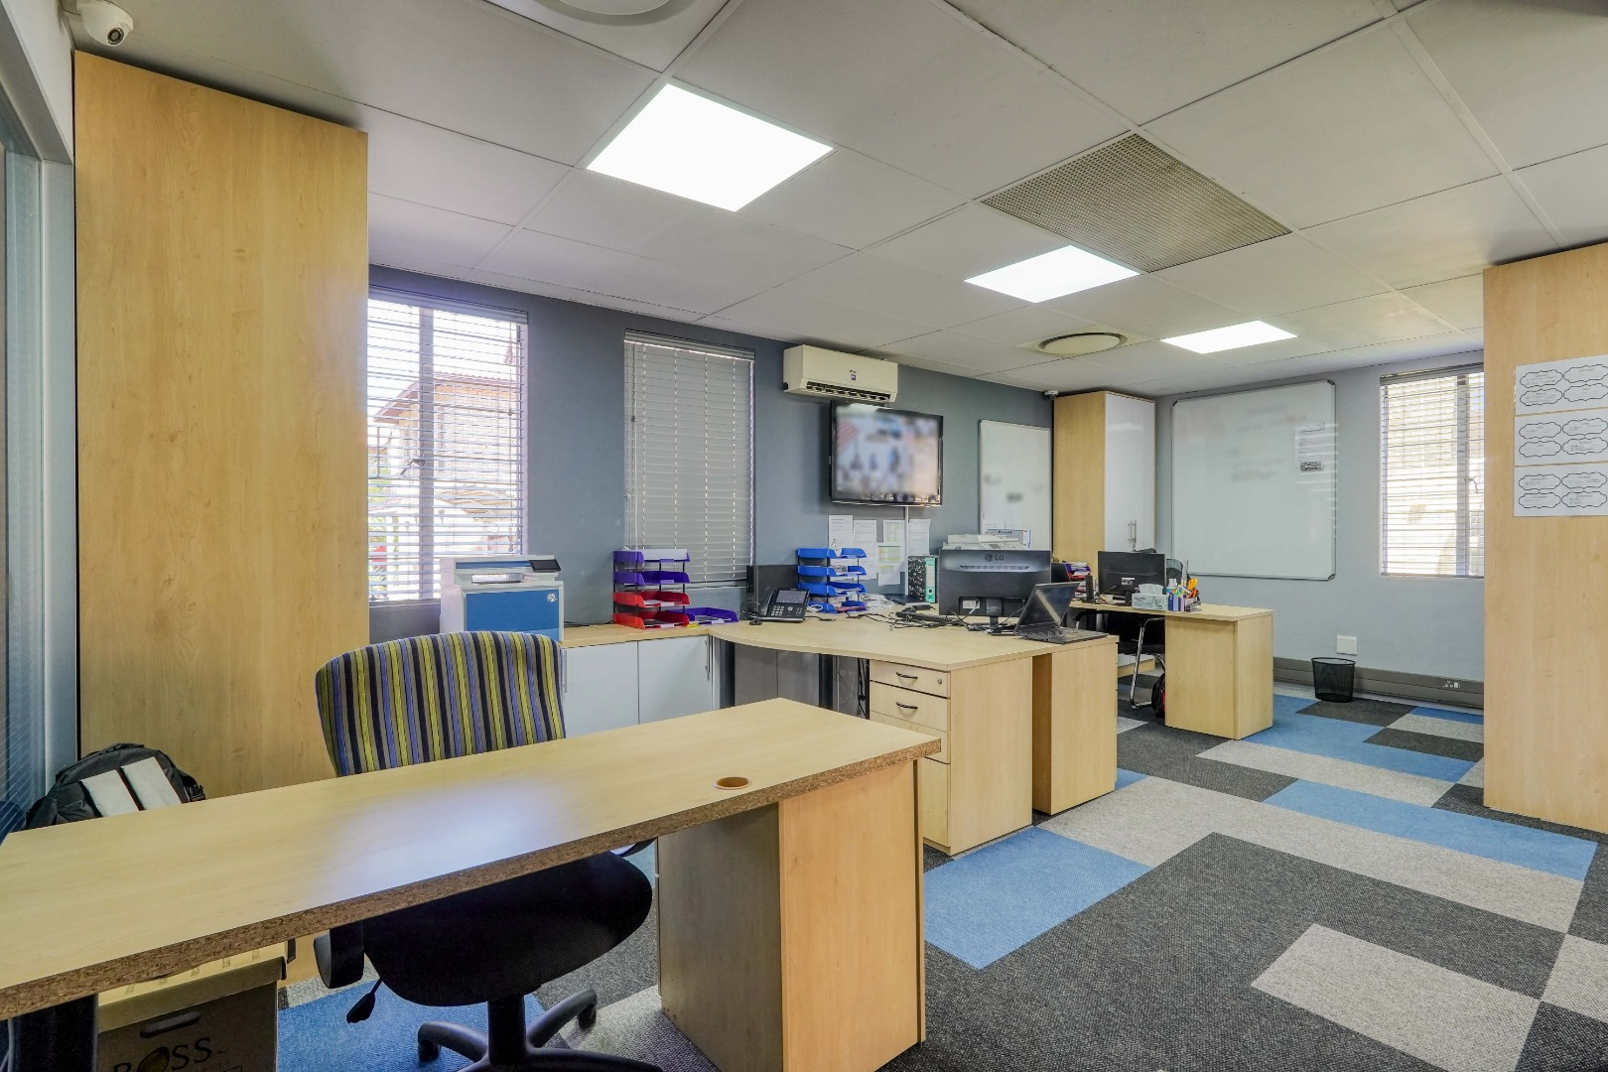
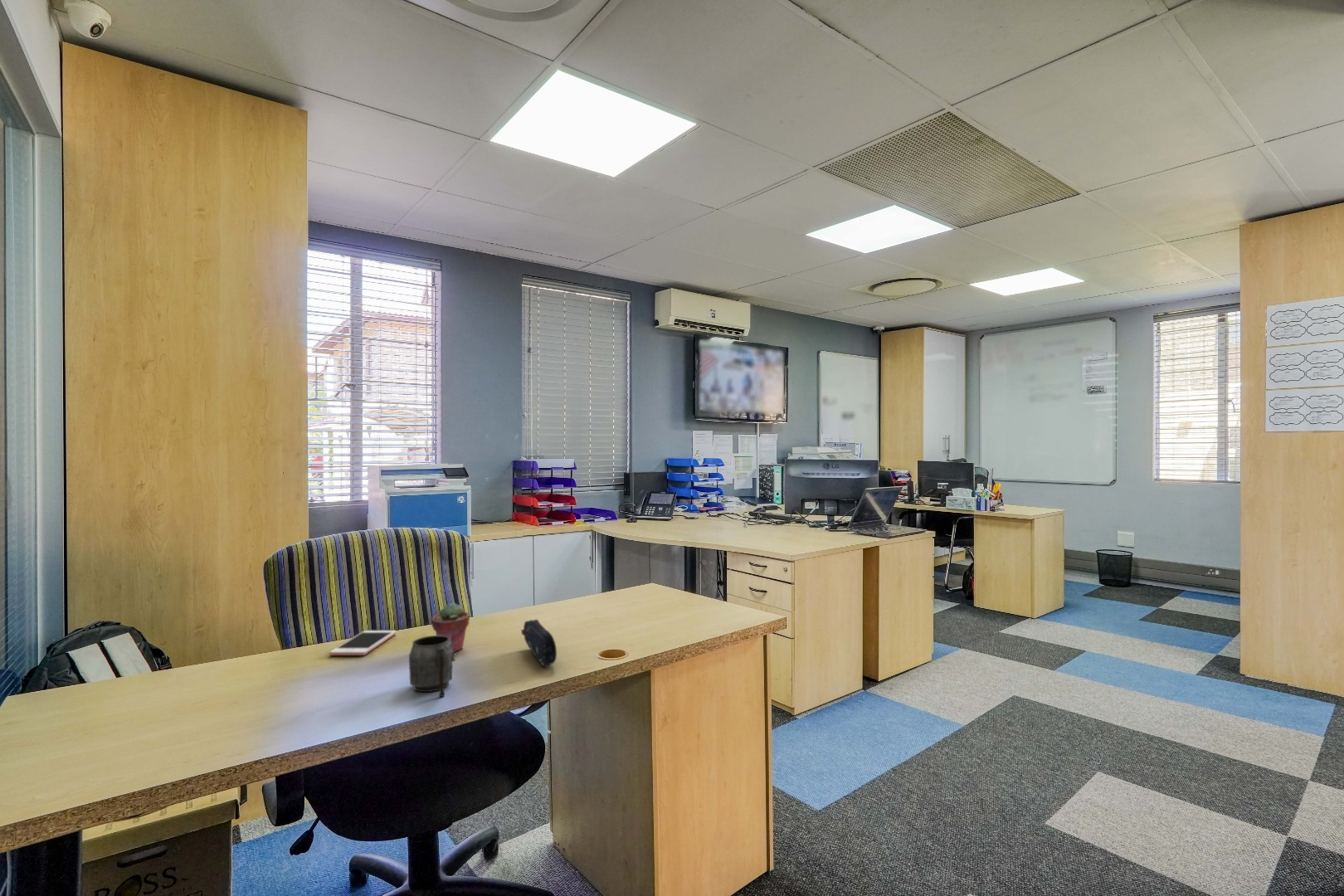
+ pencil case [520,618,558,668]
+ cell phone [329,630,397,656]
+ potted succulent [431,601,470,653]
+ mug [408,635,456,698]
